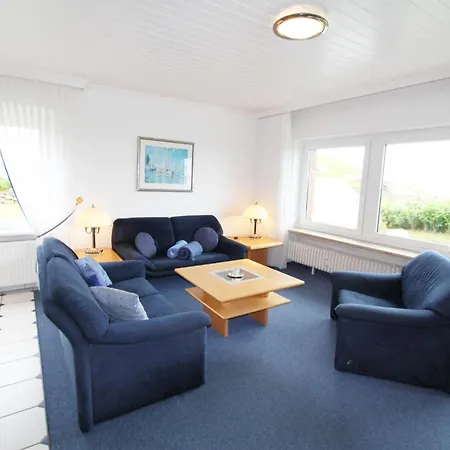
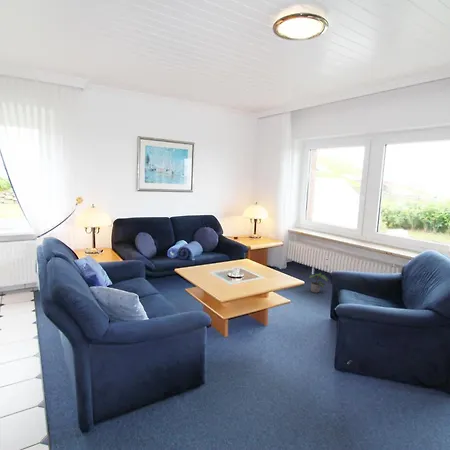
+ potted plant [308,272,330,294]
